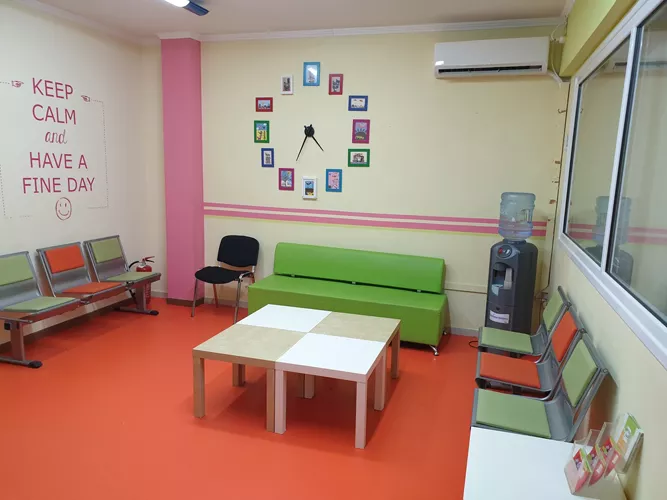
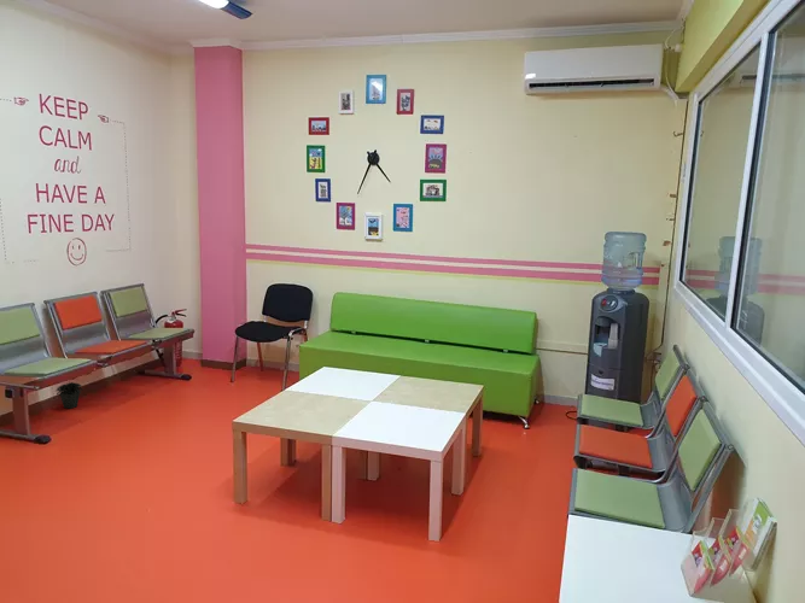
+ potted plant [56,380,83,410]
